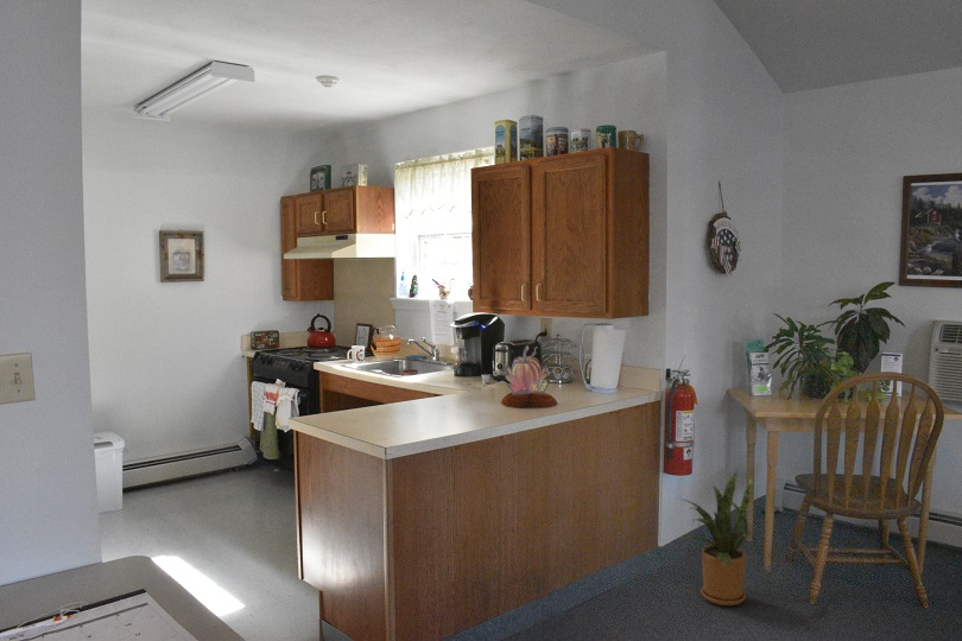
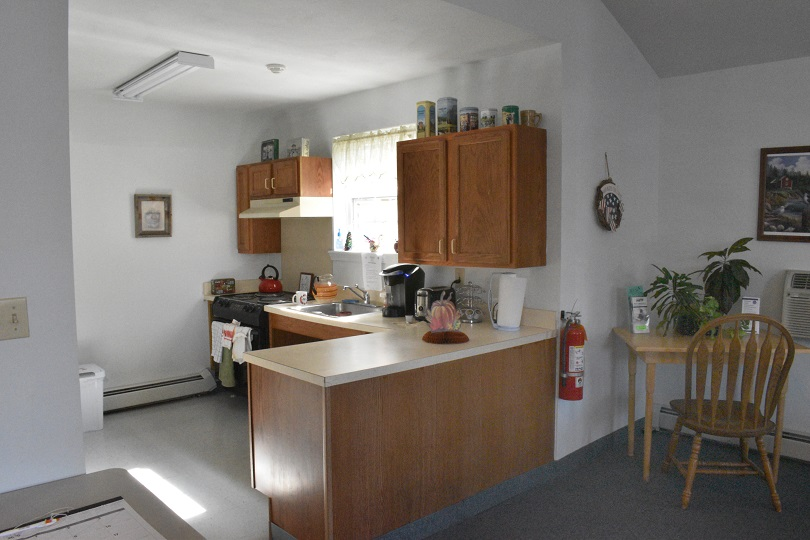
- house plant [677,471,755,607]
